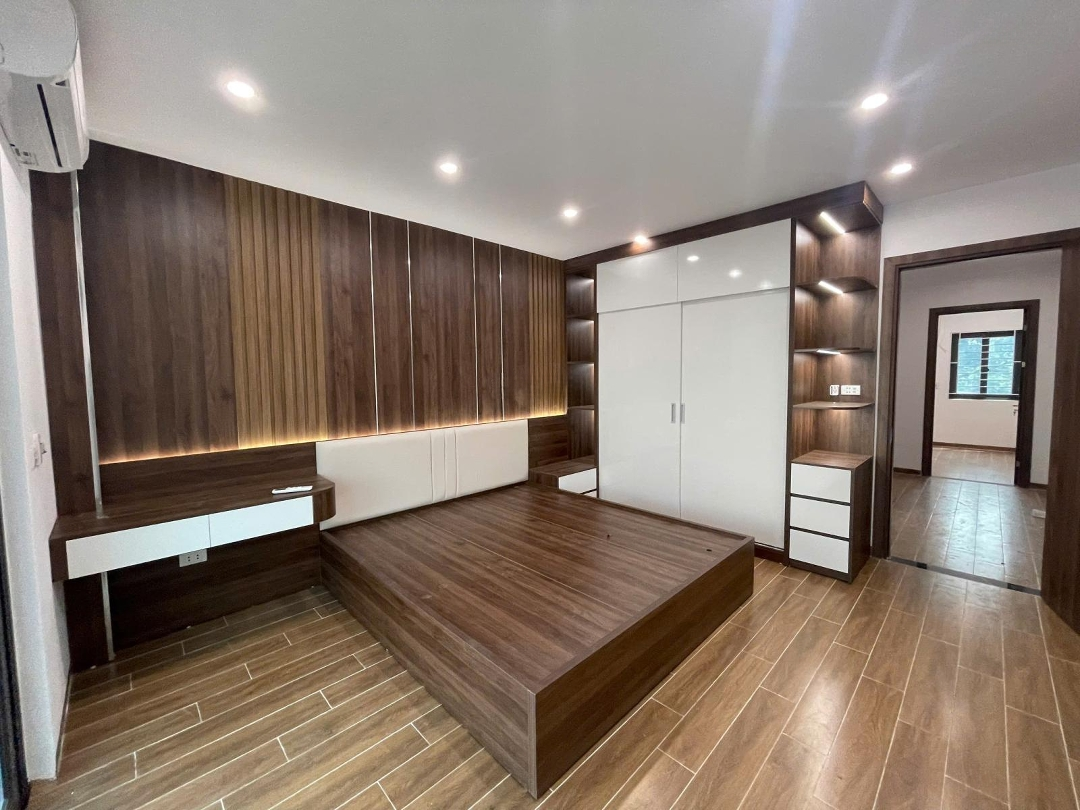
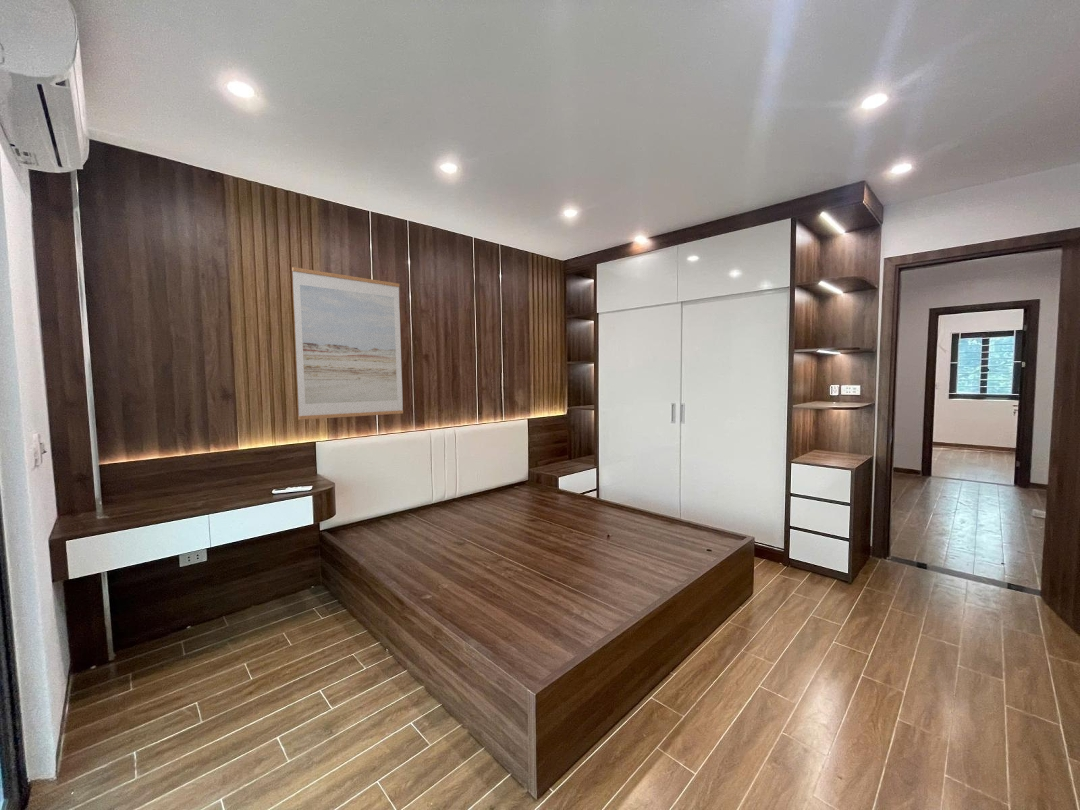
+ wall art [291,266,404,421]
